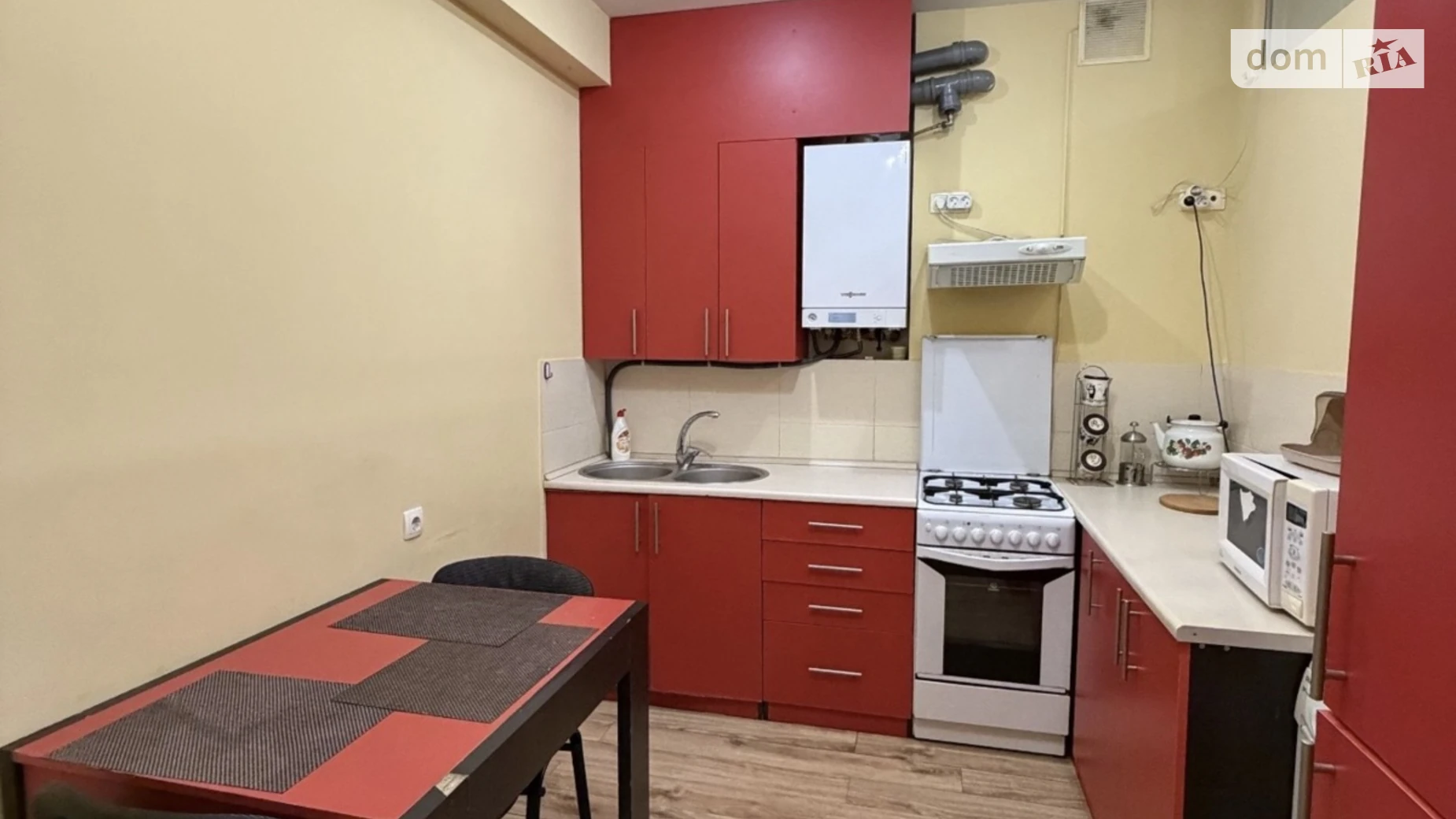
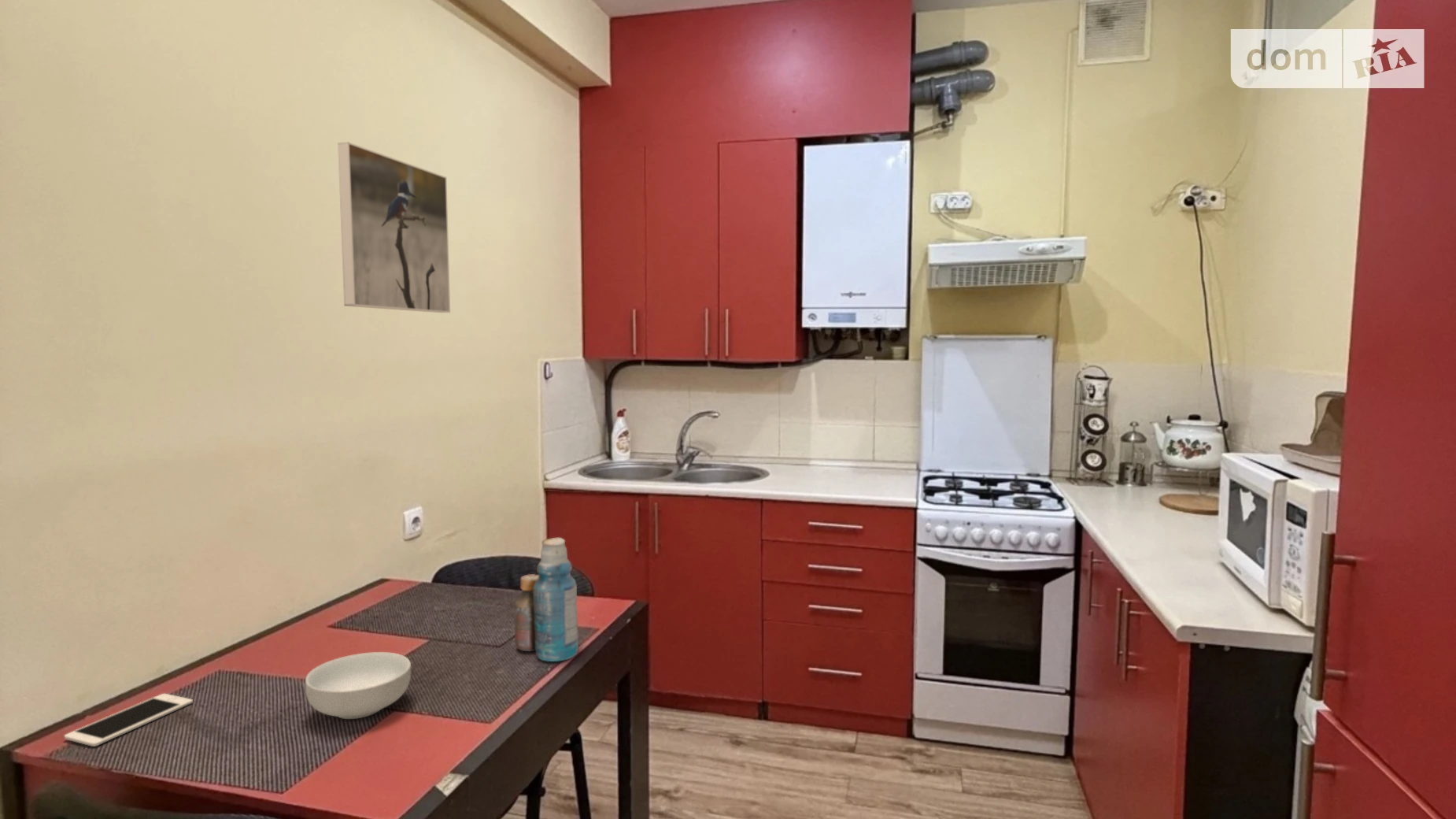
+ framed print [337,141,451,313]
+ cell phone [64,693,194,747]
+ cereal bowl [305,651,412,720]
+ bottle [514,536,579,662]
